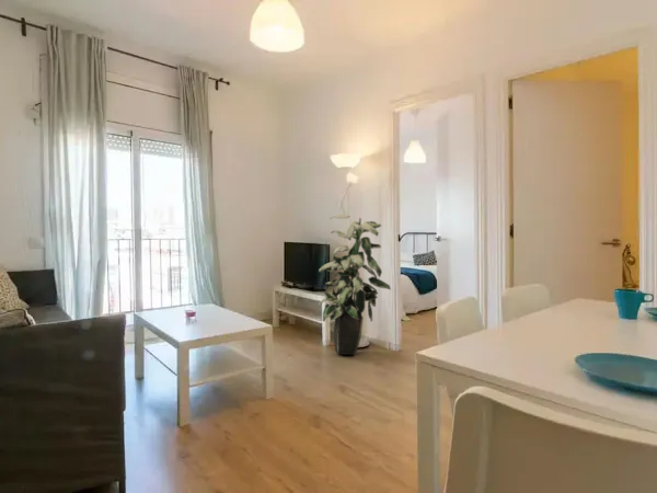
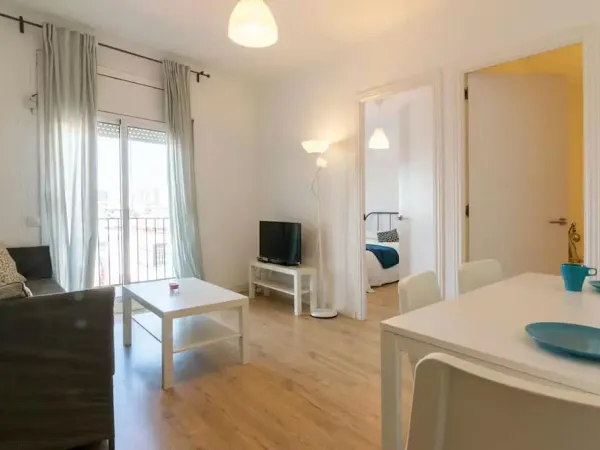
- indoor plant [318,214,392,356]
